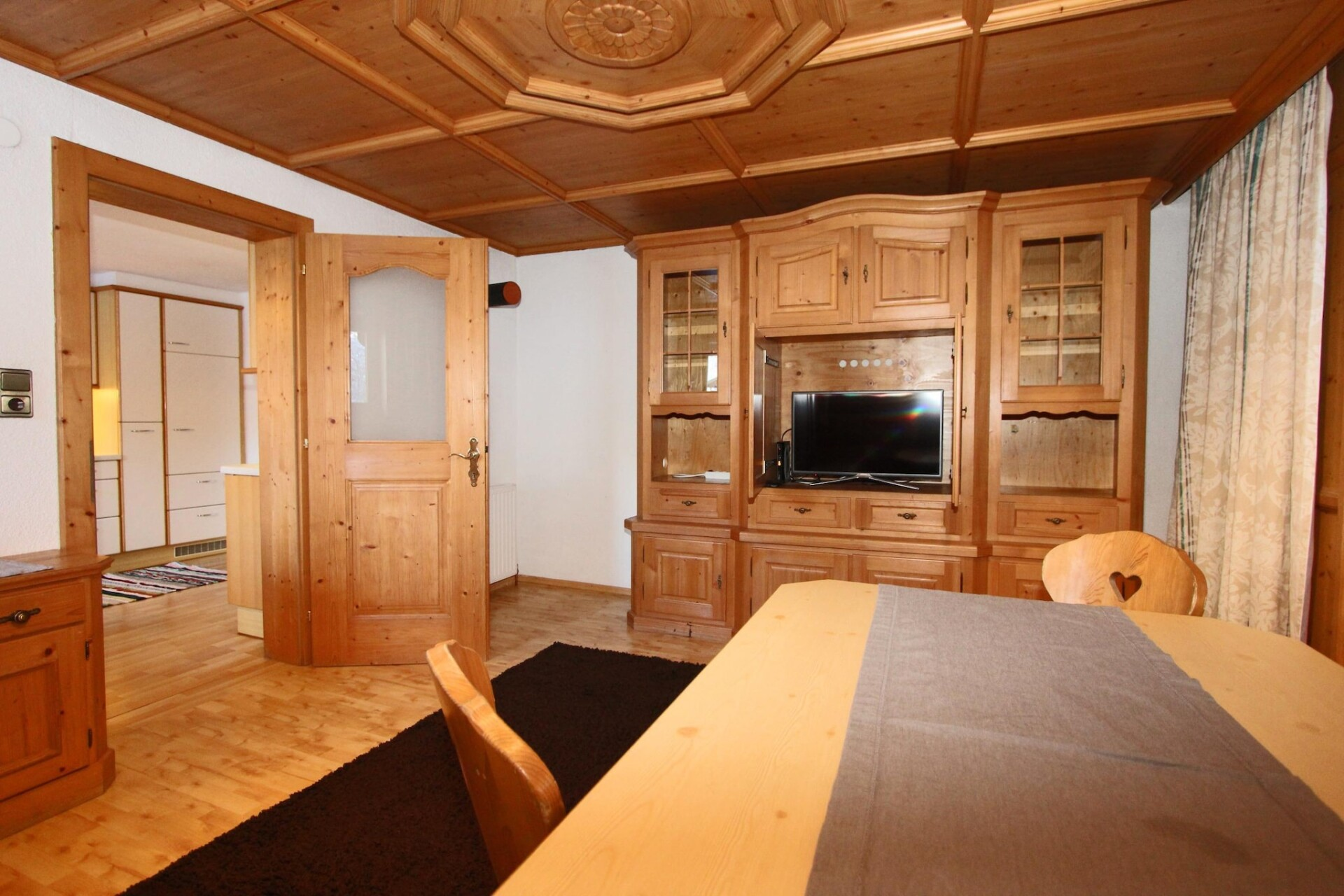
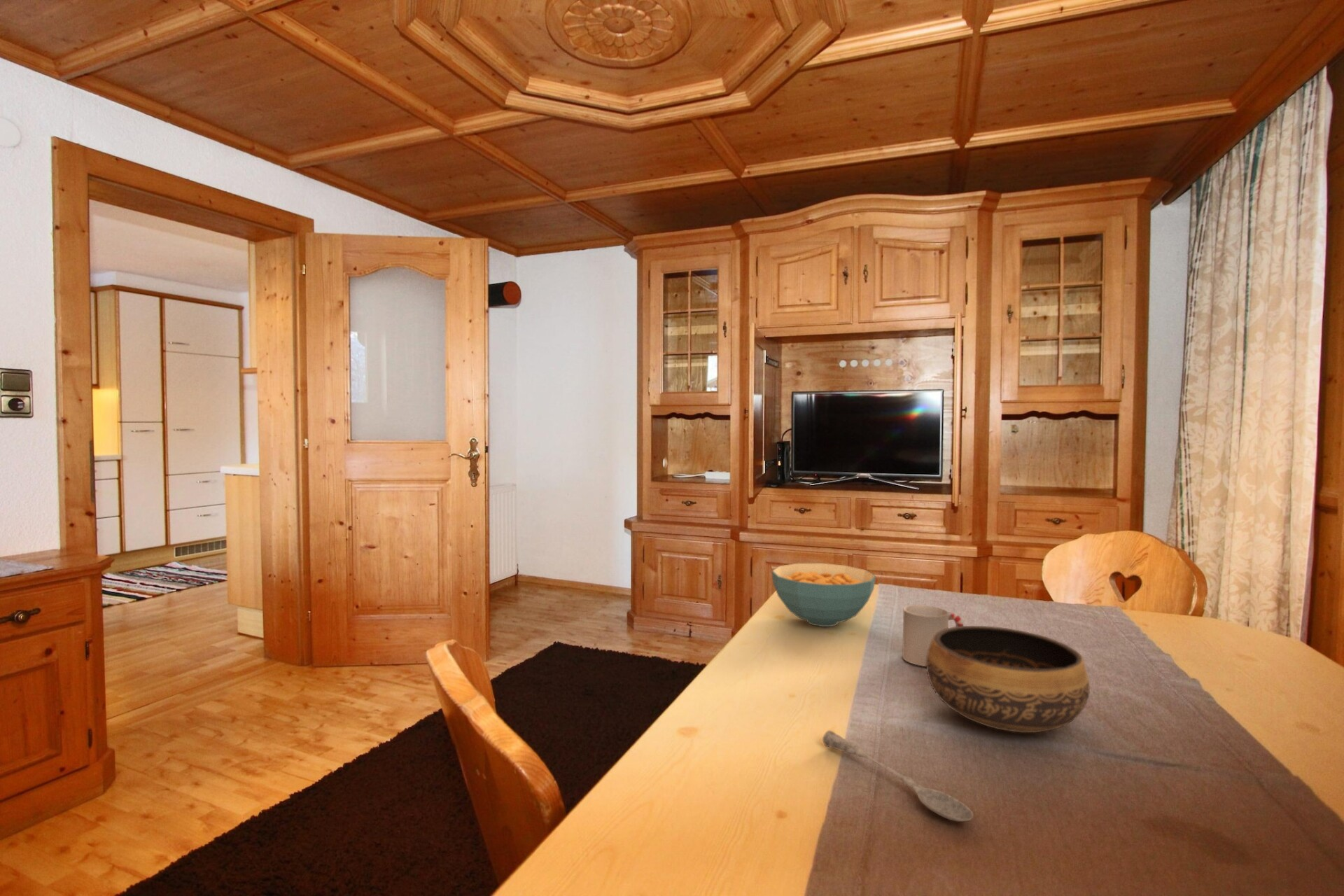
+ cereal bowl [771,563,876,627]
+ cup [902,605,964,667]
+ bowl [925,625,1091,733]
+ soupspoon [822,729,974,822]
